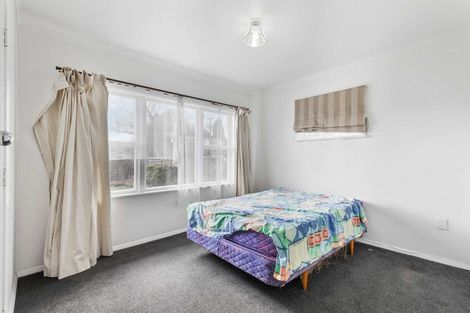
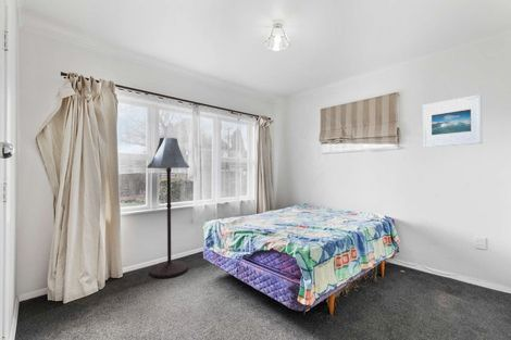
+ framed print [422,93,483,149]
+ floor lamp [146,137,190,279]
